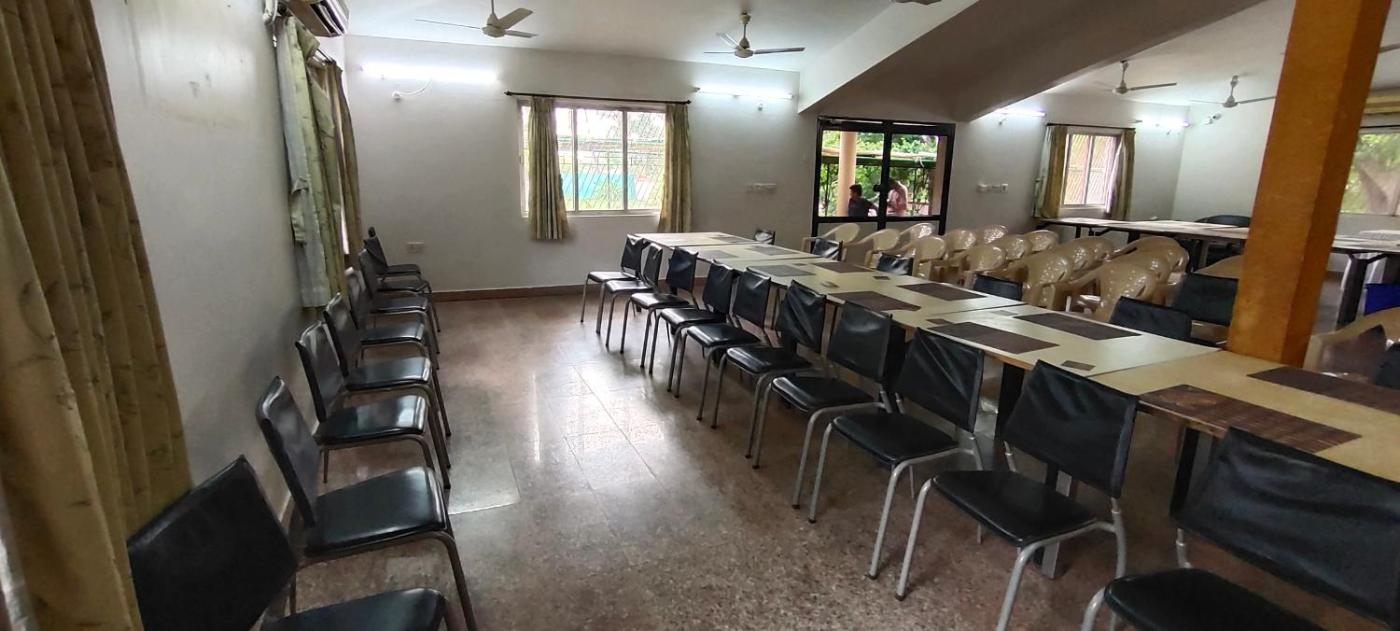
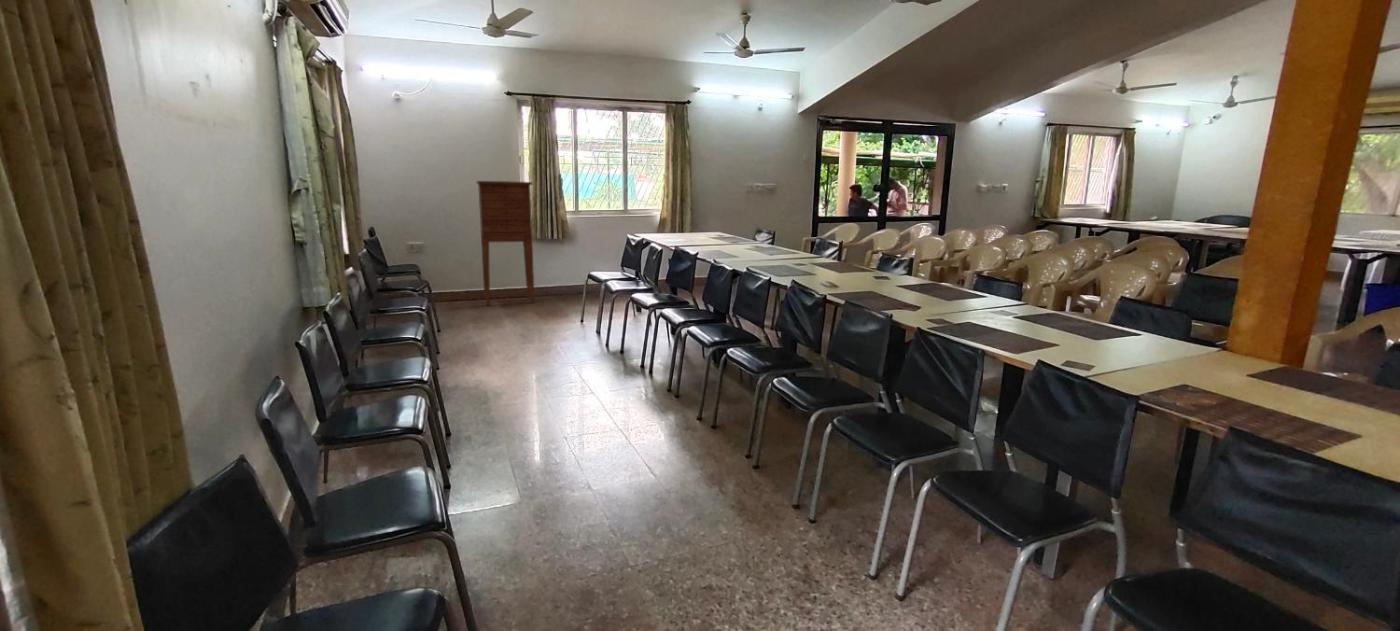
+ cabinet [476,180,536,306]
